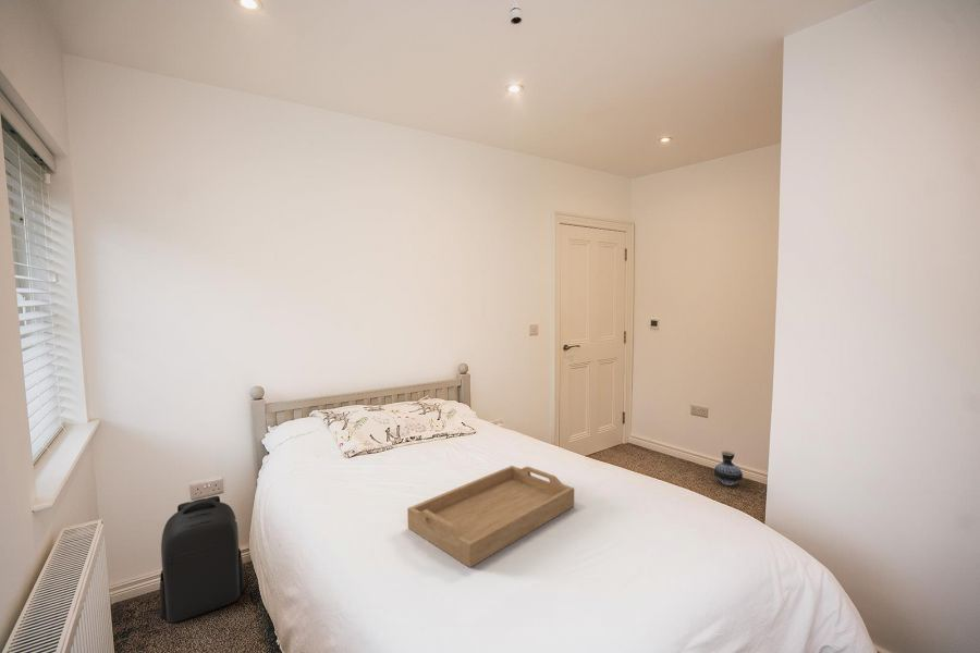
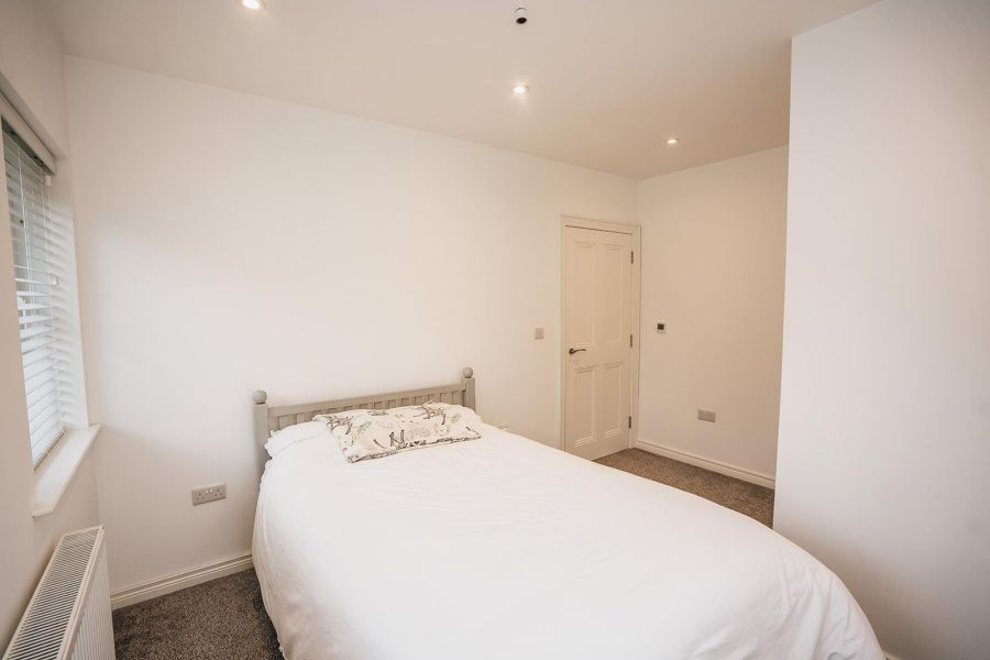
- ceramic jug [713,449,744,486]
- backpack [159,495,246,625]
- serving tray [406,465,575,568]
